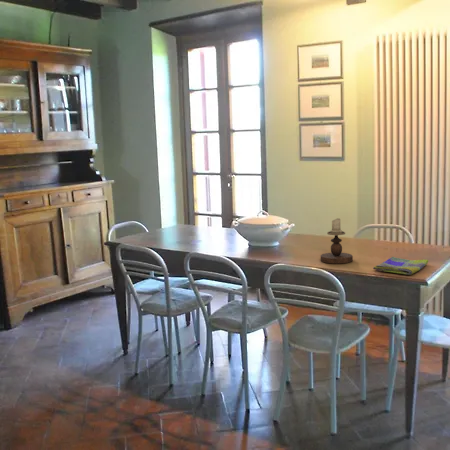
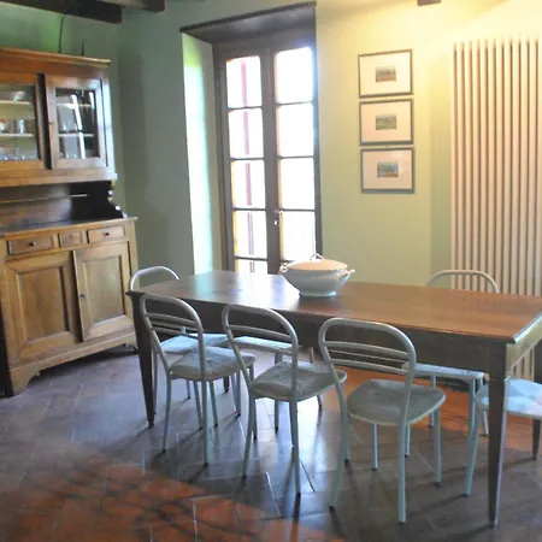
- dish towel [372,256,429,276]
- candlestick [320,217,354,264]
